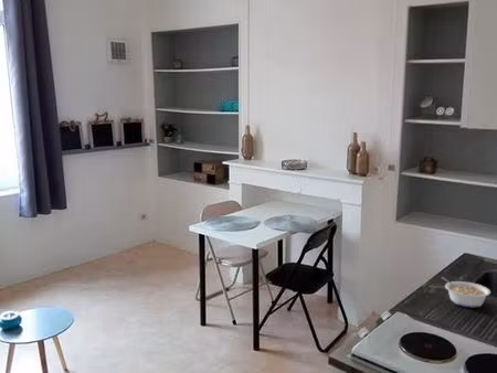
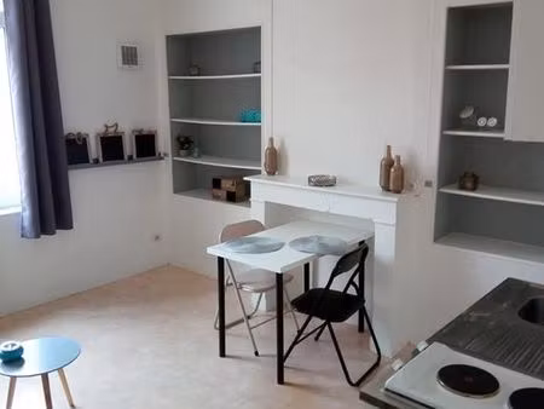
- legume [441,276,491,308]
